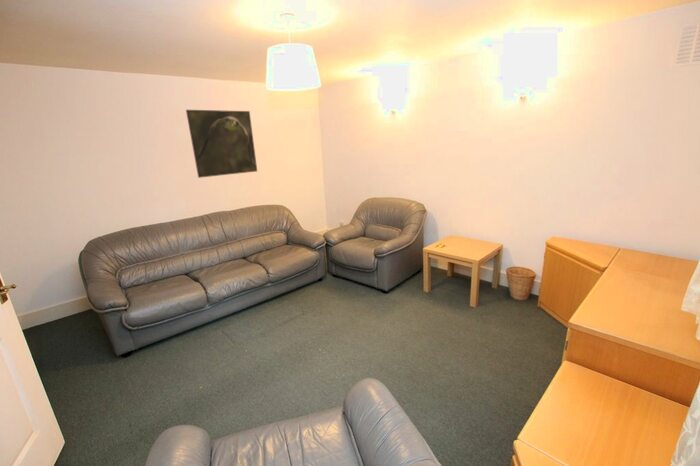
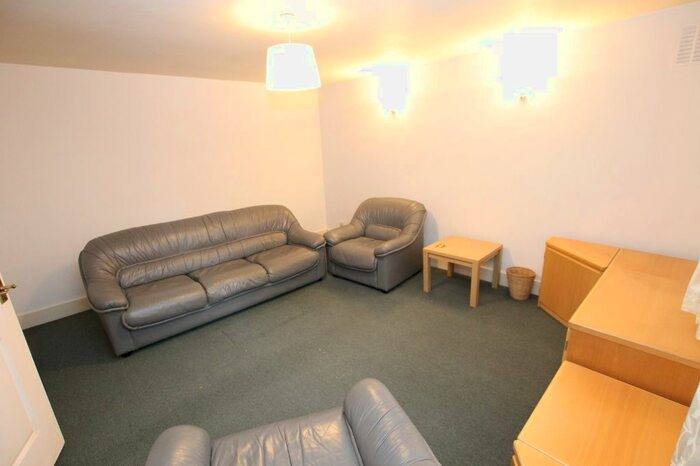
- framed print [185,109,258,179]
